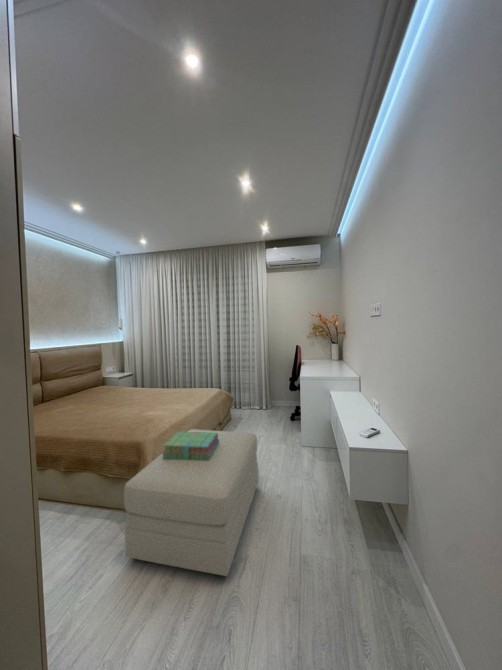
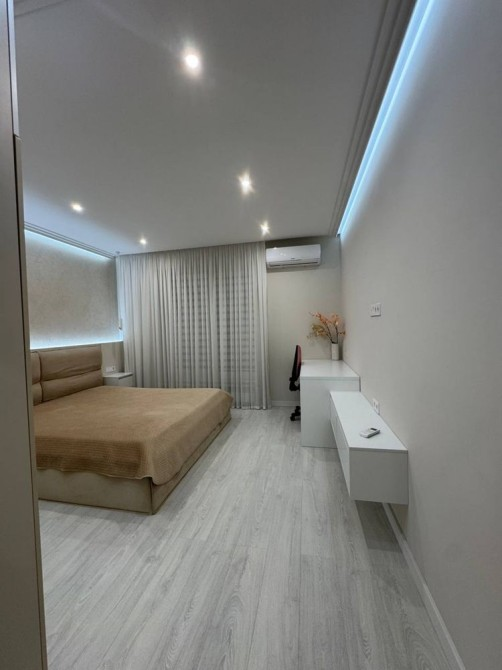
- ottoman [123,428,260,577]
- stack of books [161,431,219,461]
